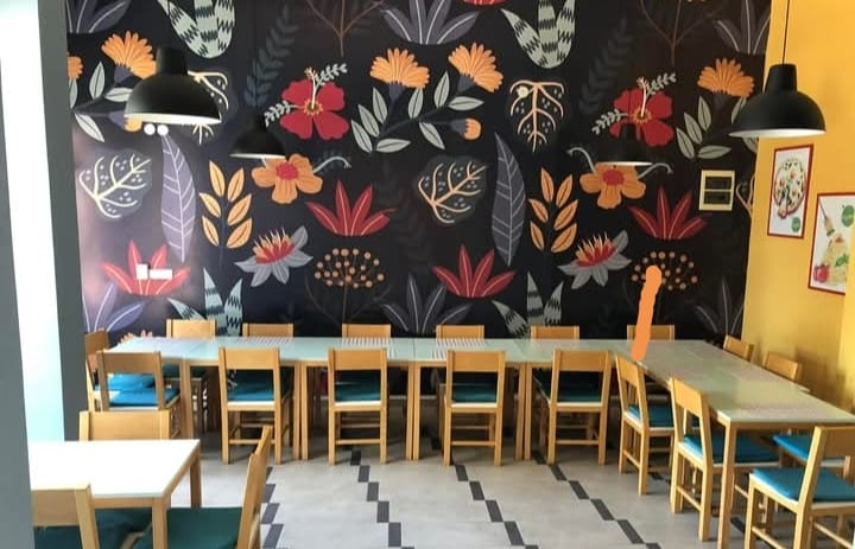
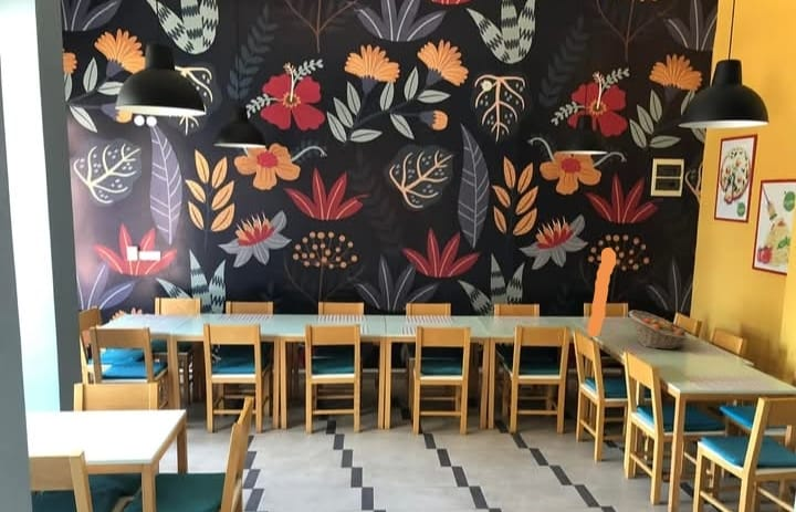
+ fruit basket [627,310,689,351]
